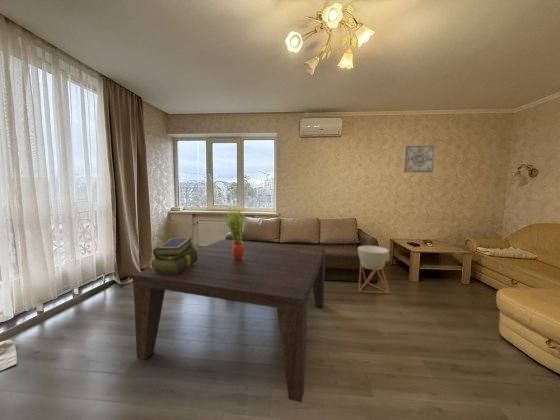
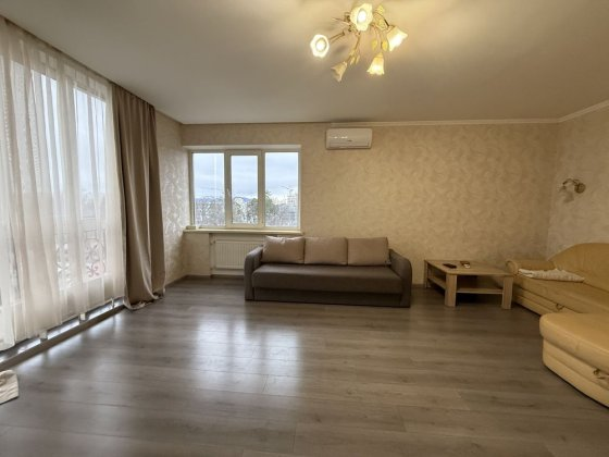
- planter [357,245,390,294]
- coffee table [132,239,326,403]
- potted plant [223,206,246,260]
- wall art [403,145,435,173]
- stack of books [150,237,198,275]
